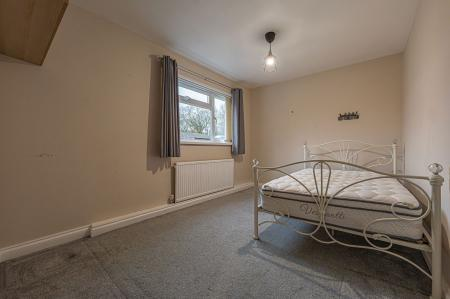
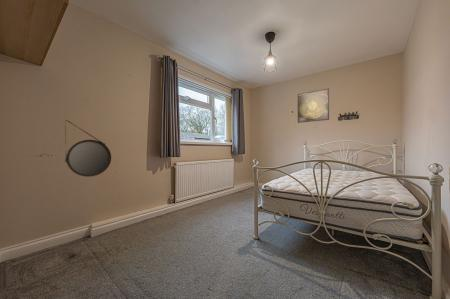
+ home mirror [64,119,112,178]
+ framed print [297,87,330,124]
